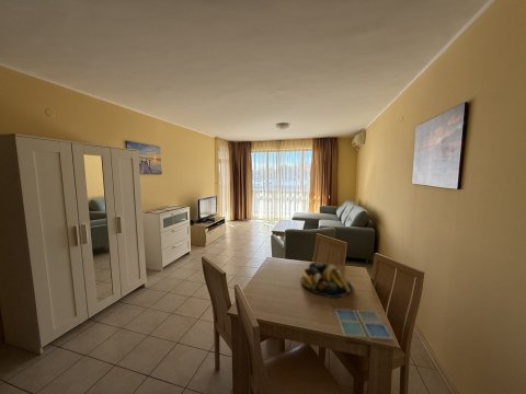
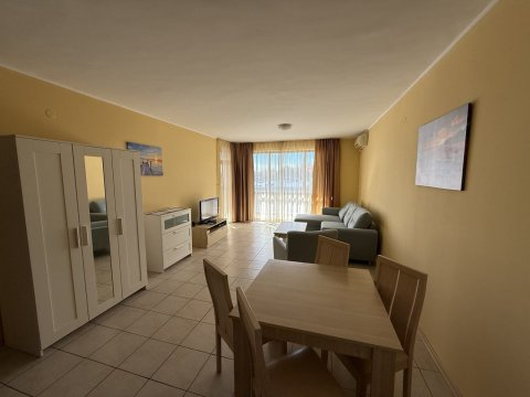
- drink coaster [334,309,395,341]
- fruit bowl [299,260,353,299]
